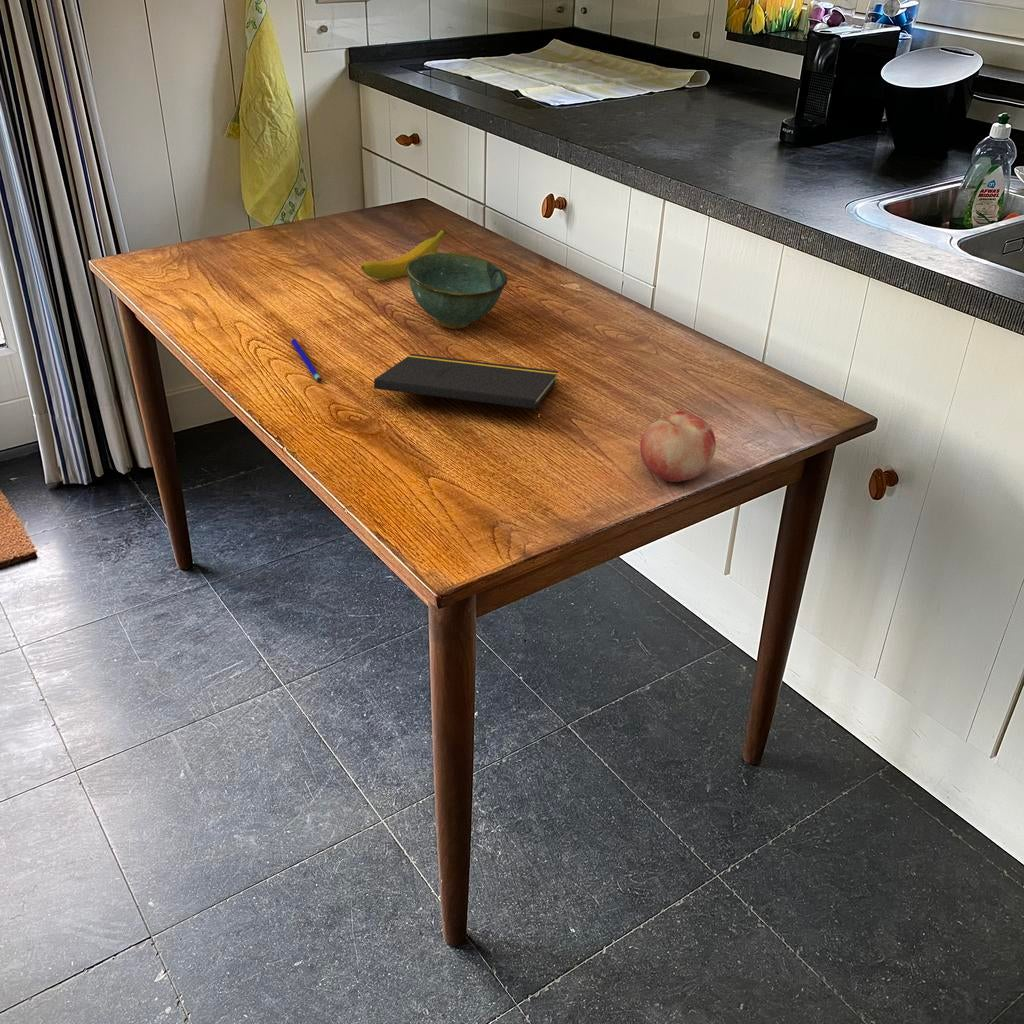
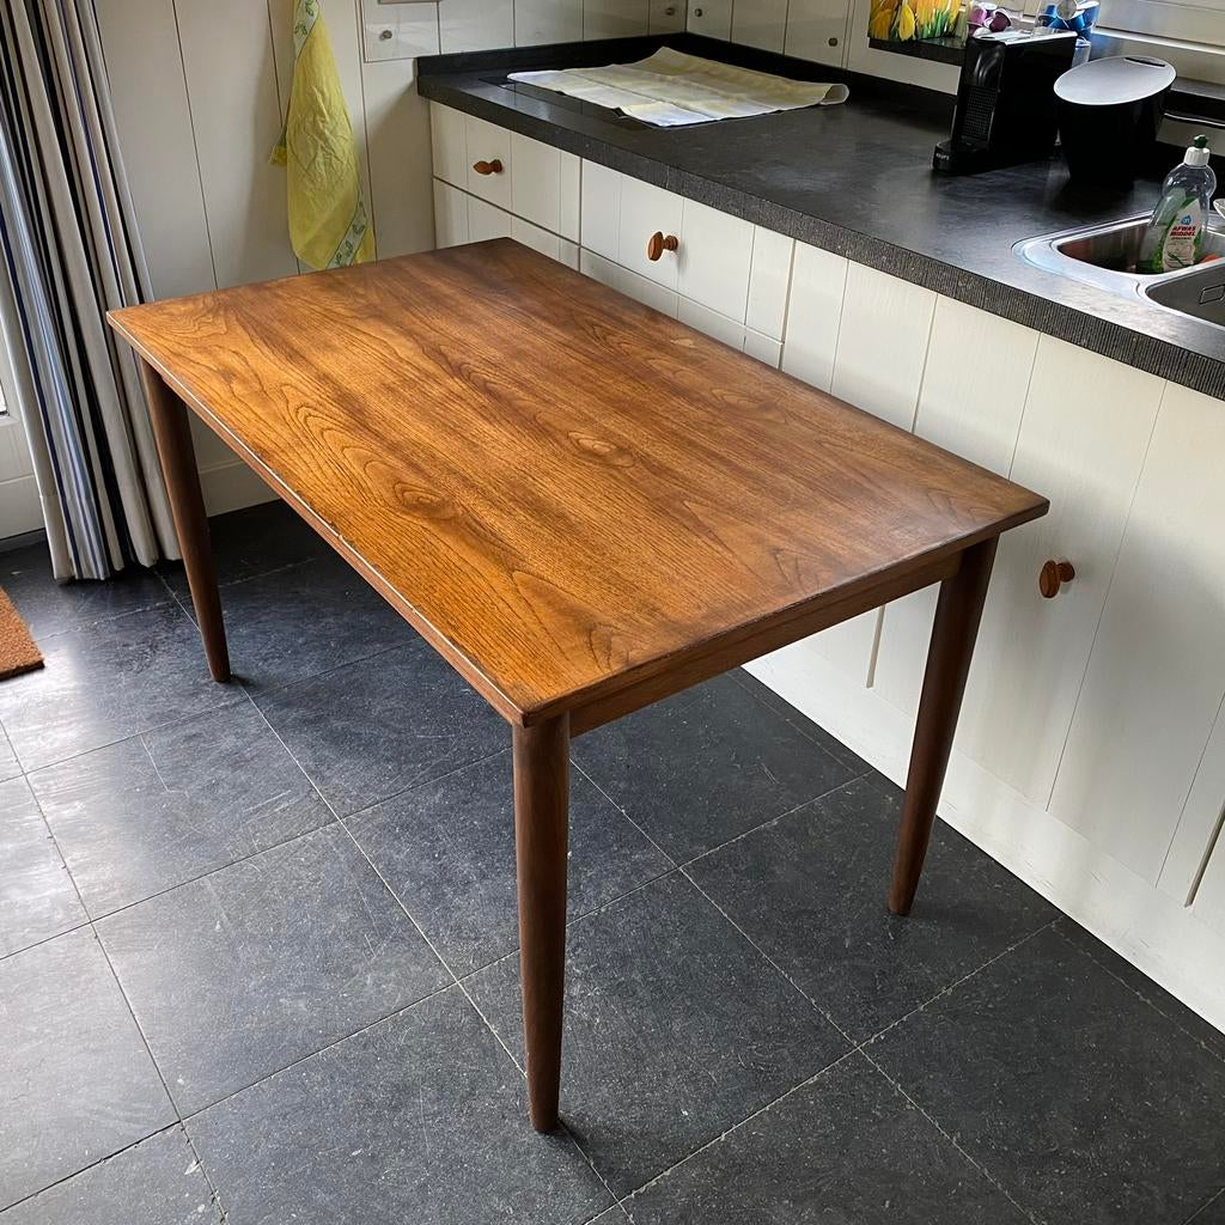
- fruit [639,410,717,483]
- banana [360,229,447,280]
- notepad [373,353,559,431]
- bowl [406,251,508,330]
- pen [290,338,323,383]
